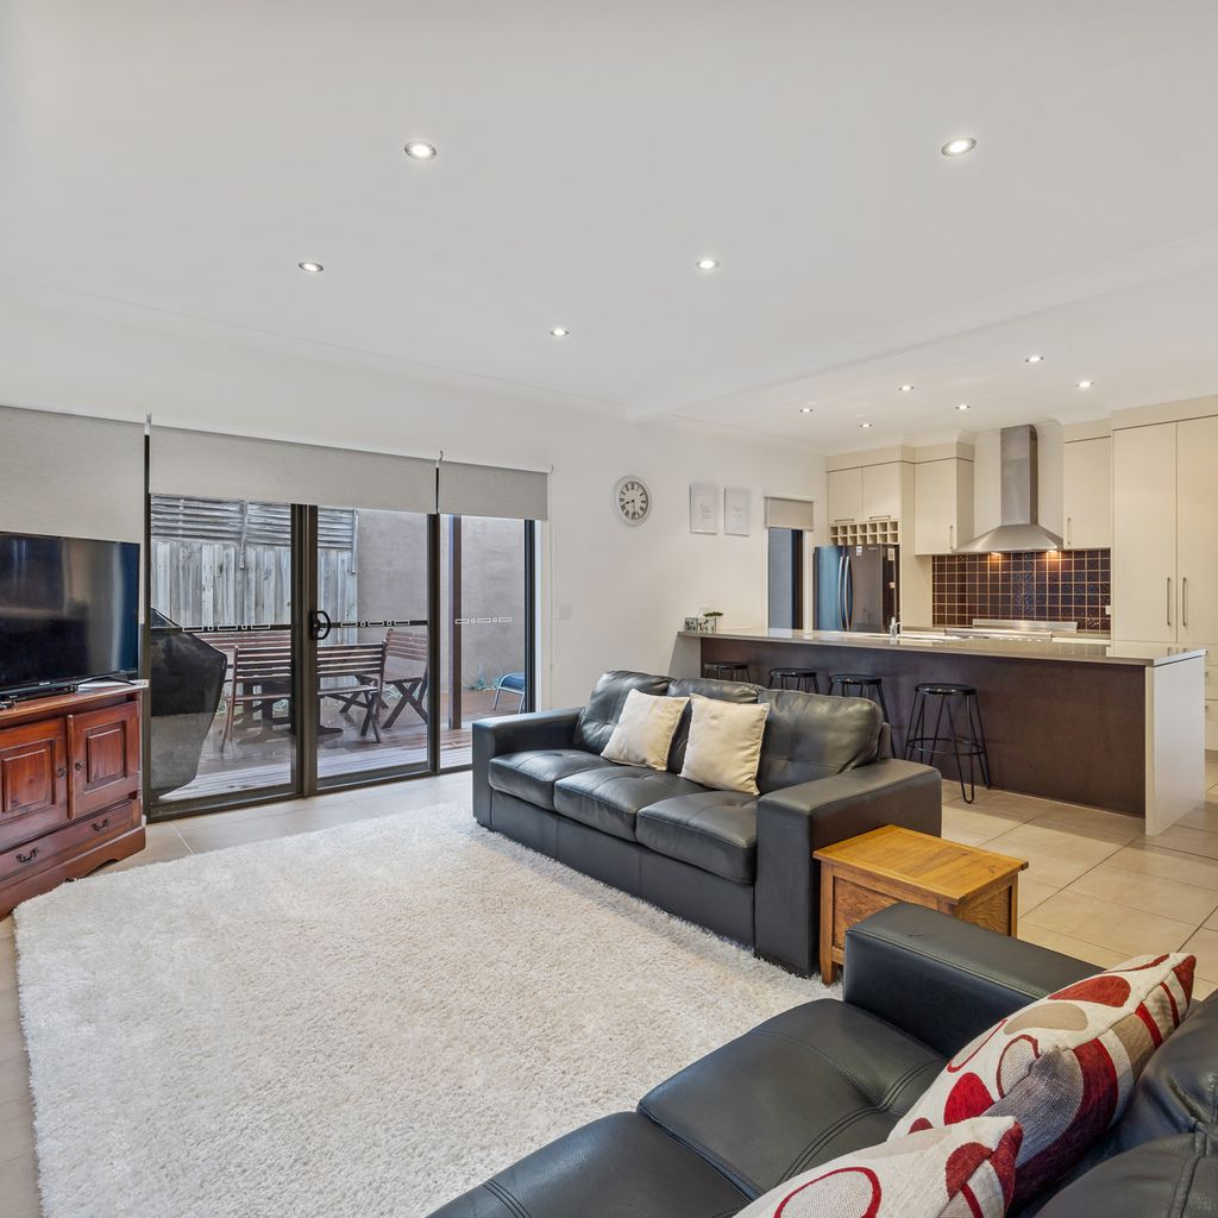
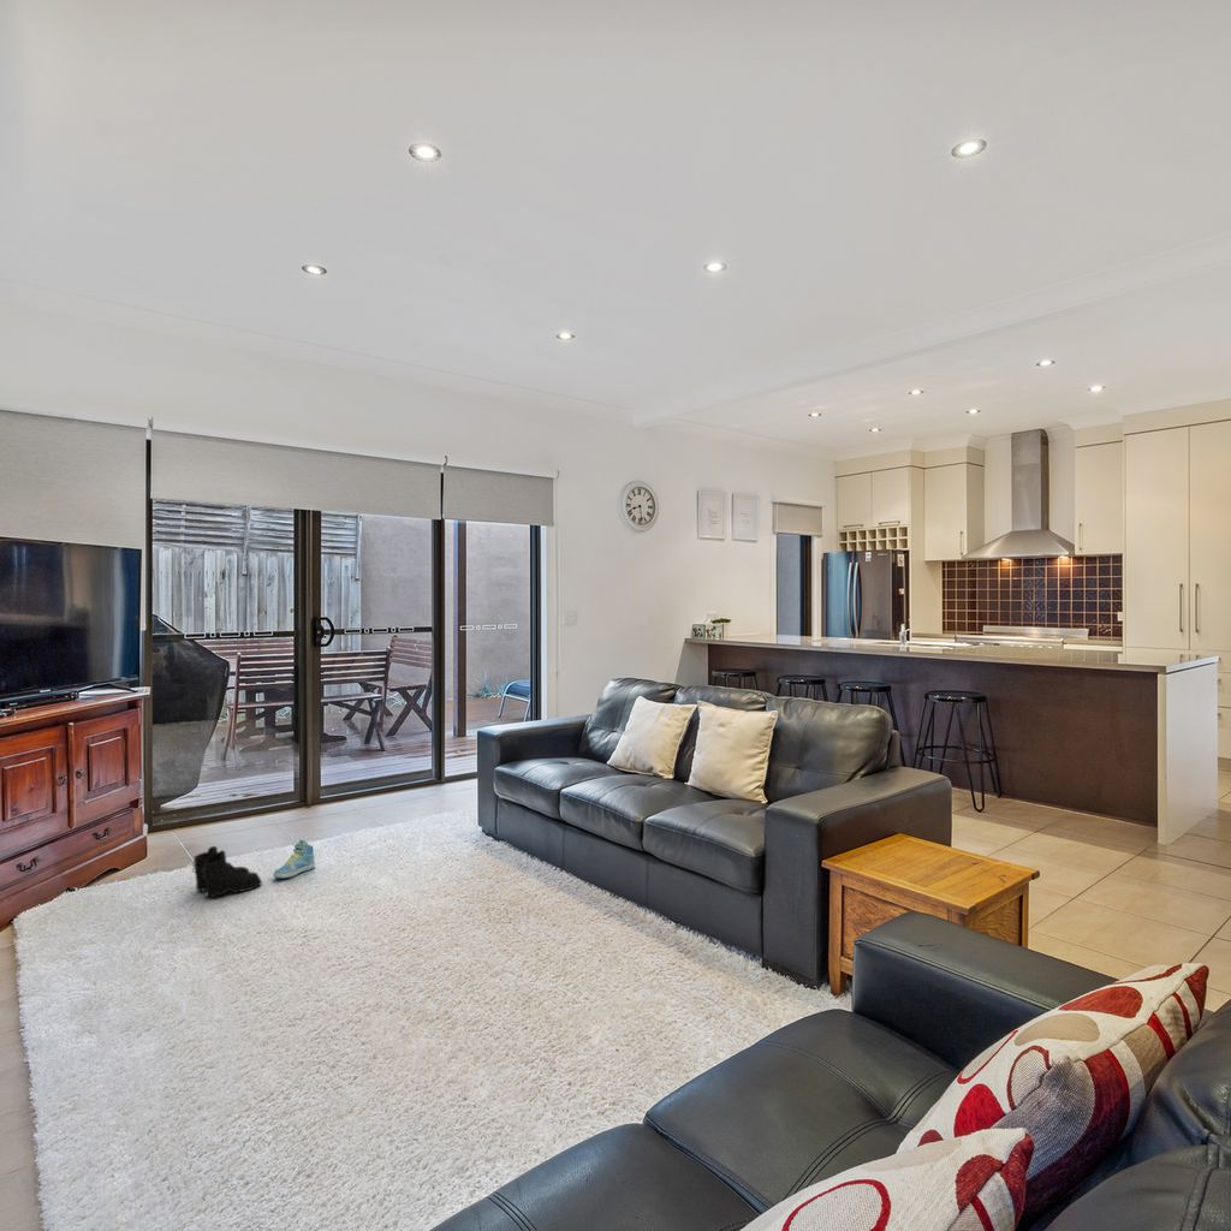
+ sneaker [273,839,316,879]
+ boots [191,845,263,898]
